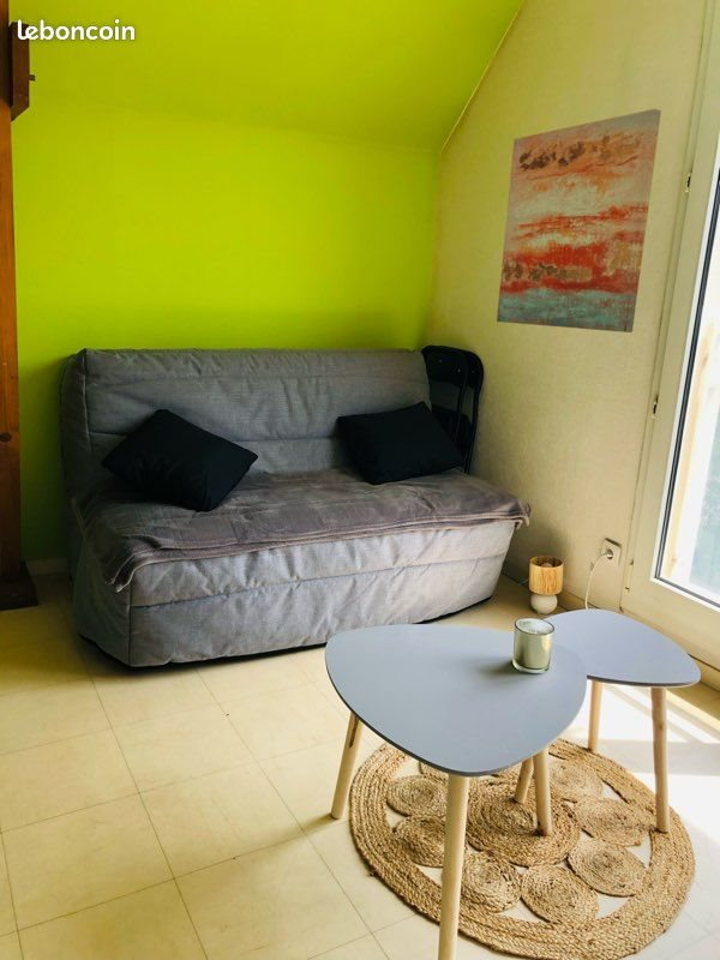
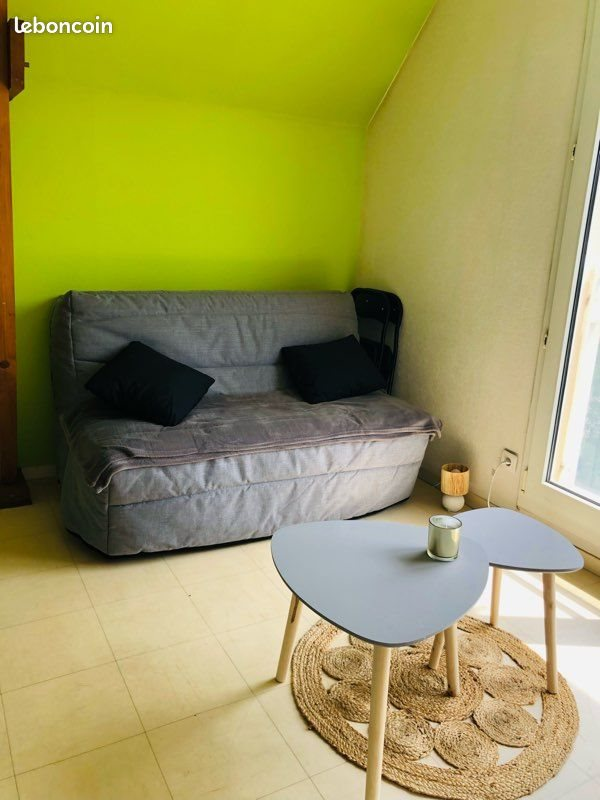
- wall art [496,108,662,334]
